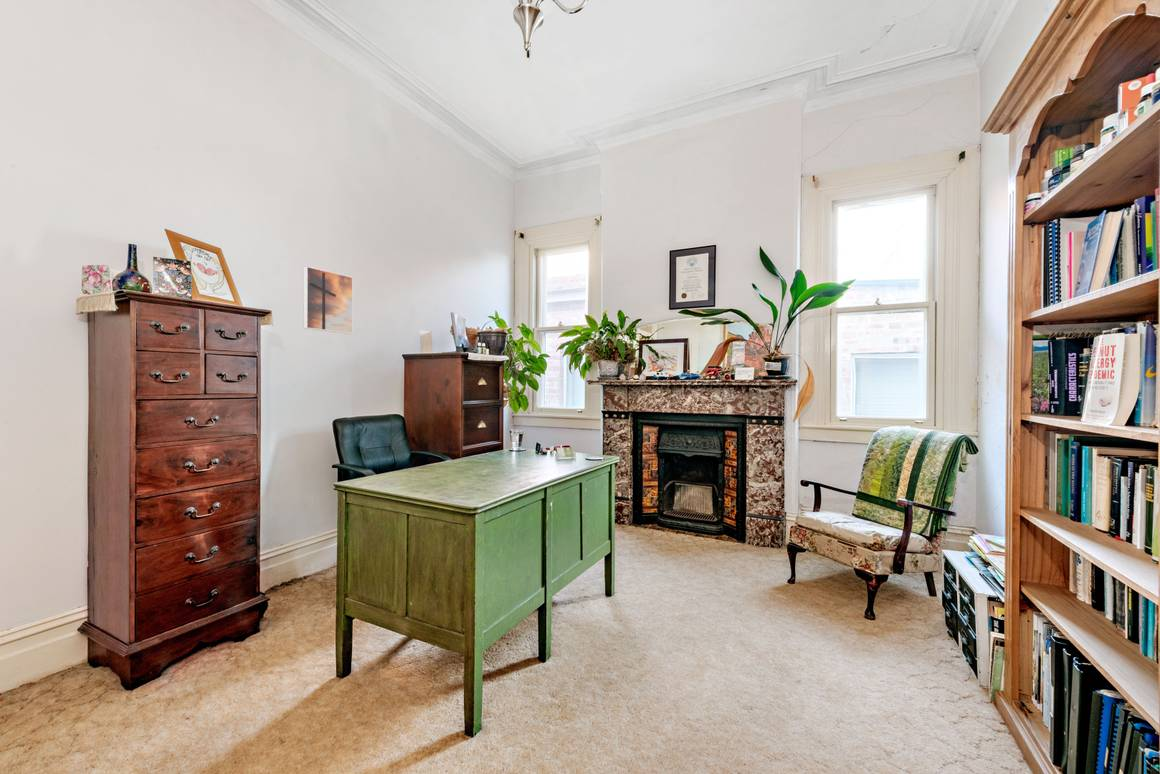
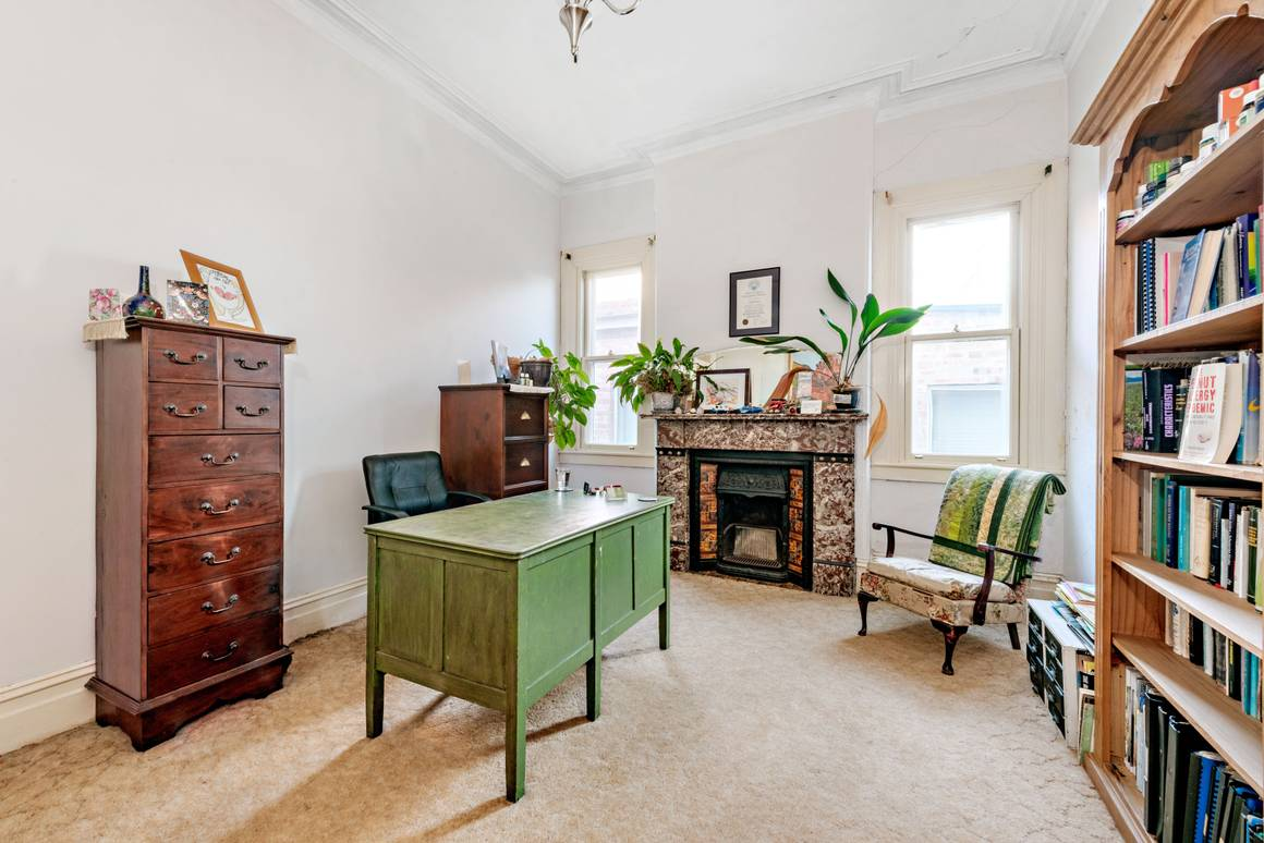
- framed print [303,265,354,335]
